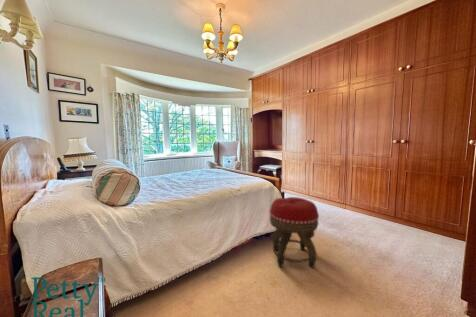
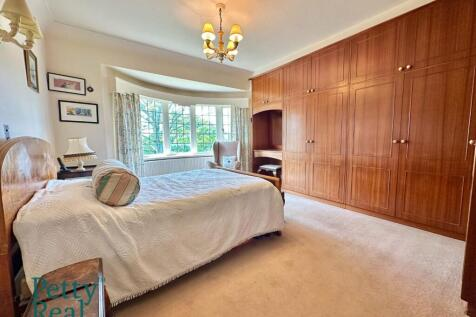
- footstool [269,196,320,269]
